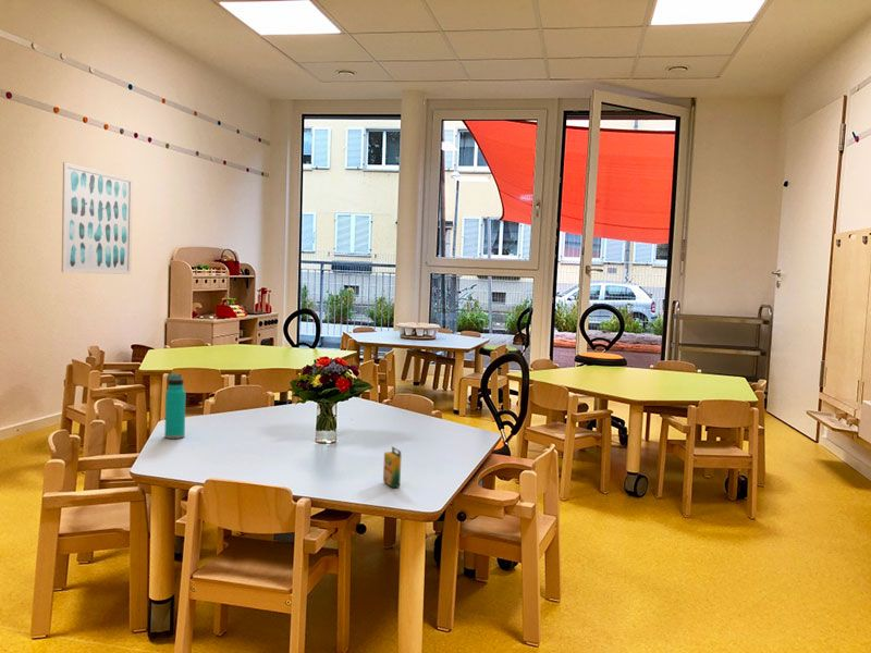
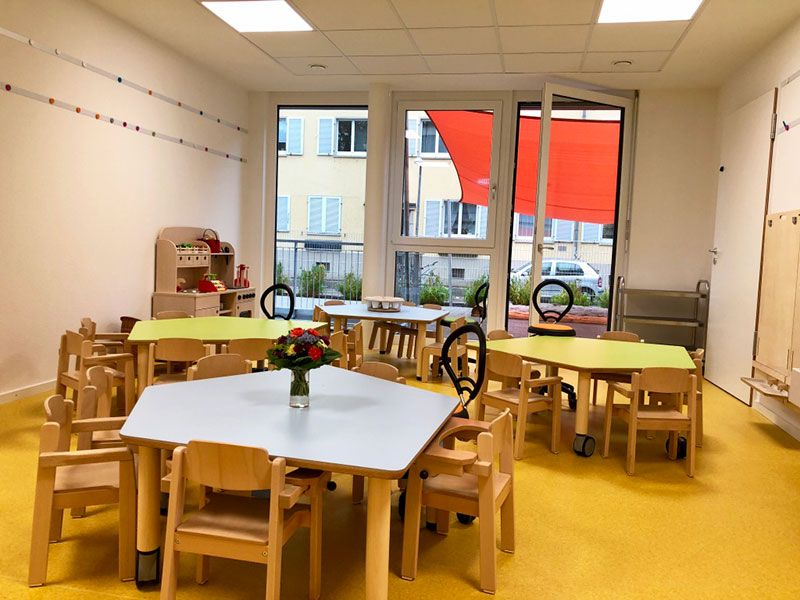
- wall art [61,161,134,275]
- crayon box [382,445,402,489]
- water bottle [163,373,187,440]
